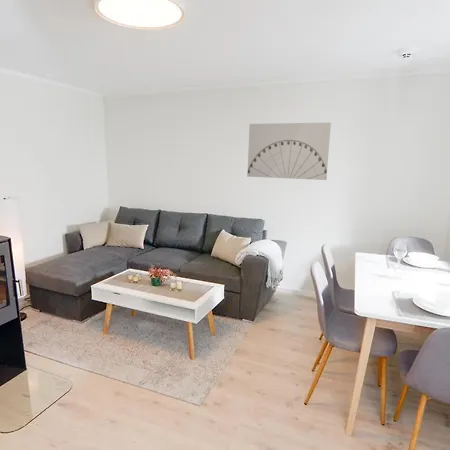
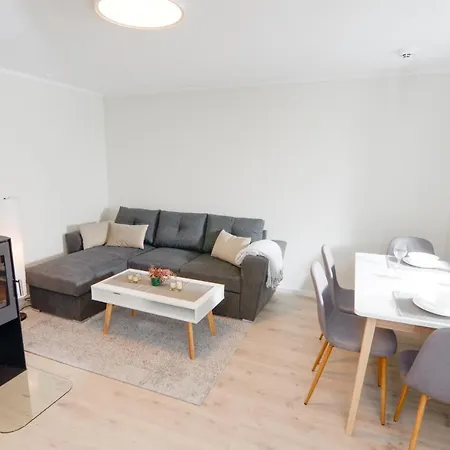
- wall art [246,122,332,181]
